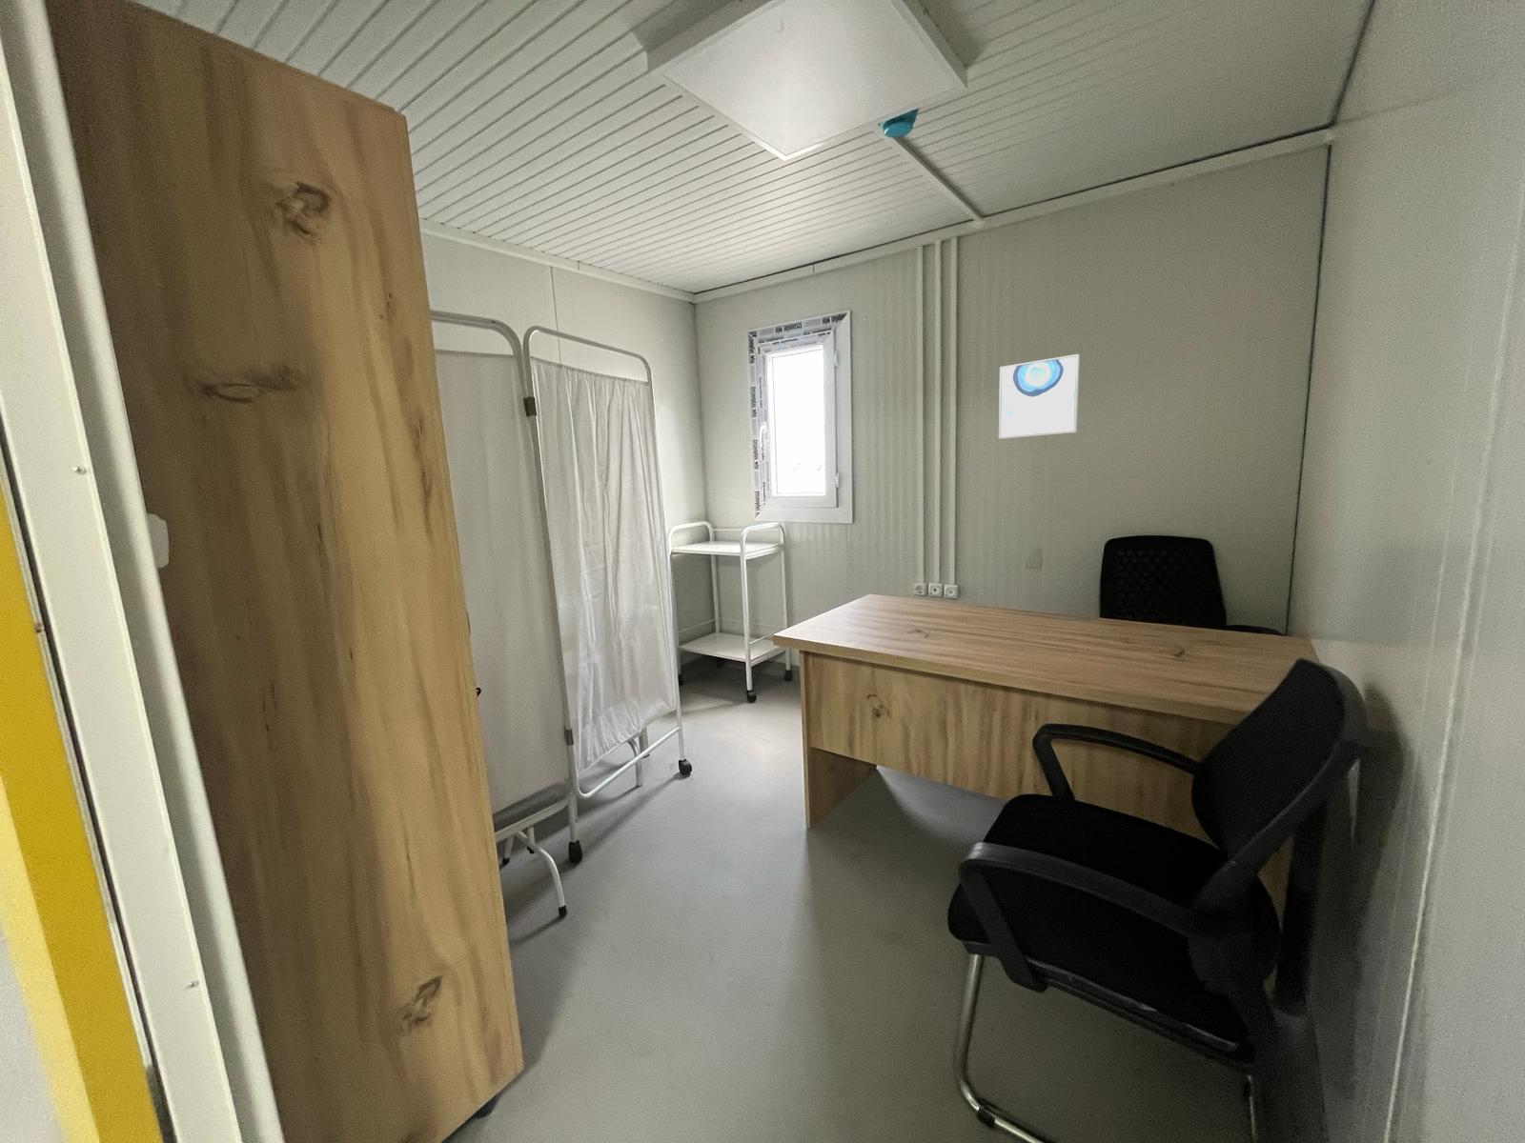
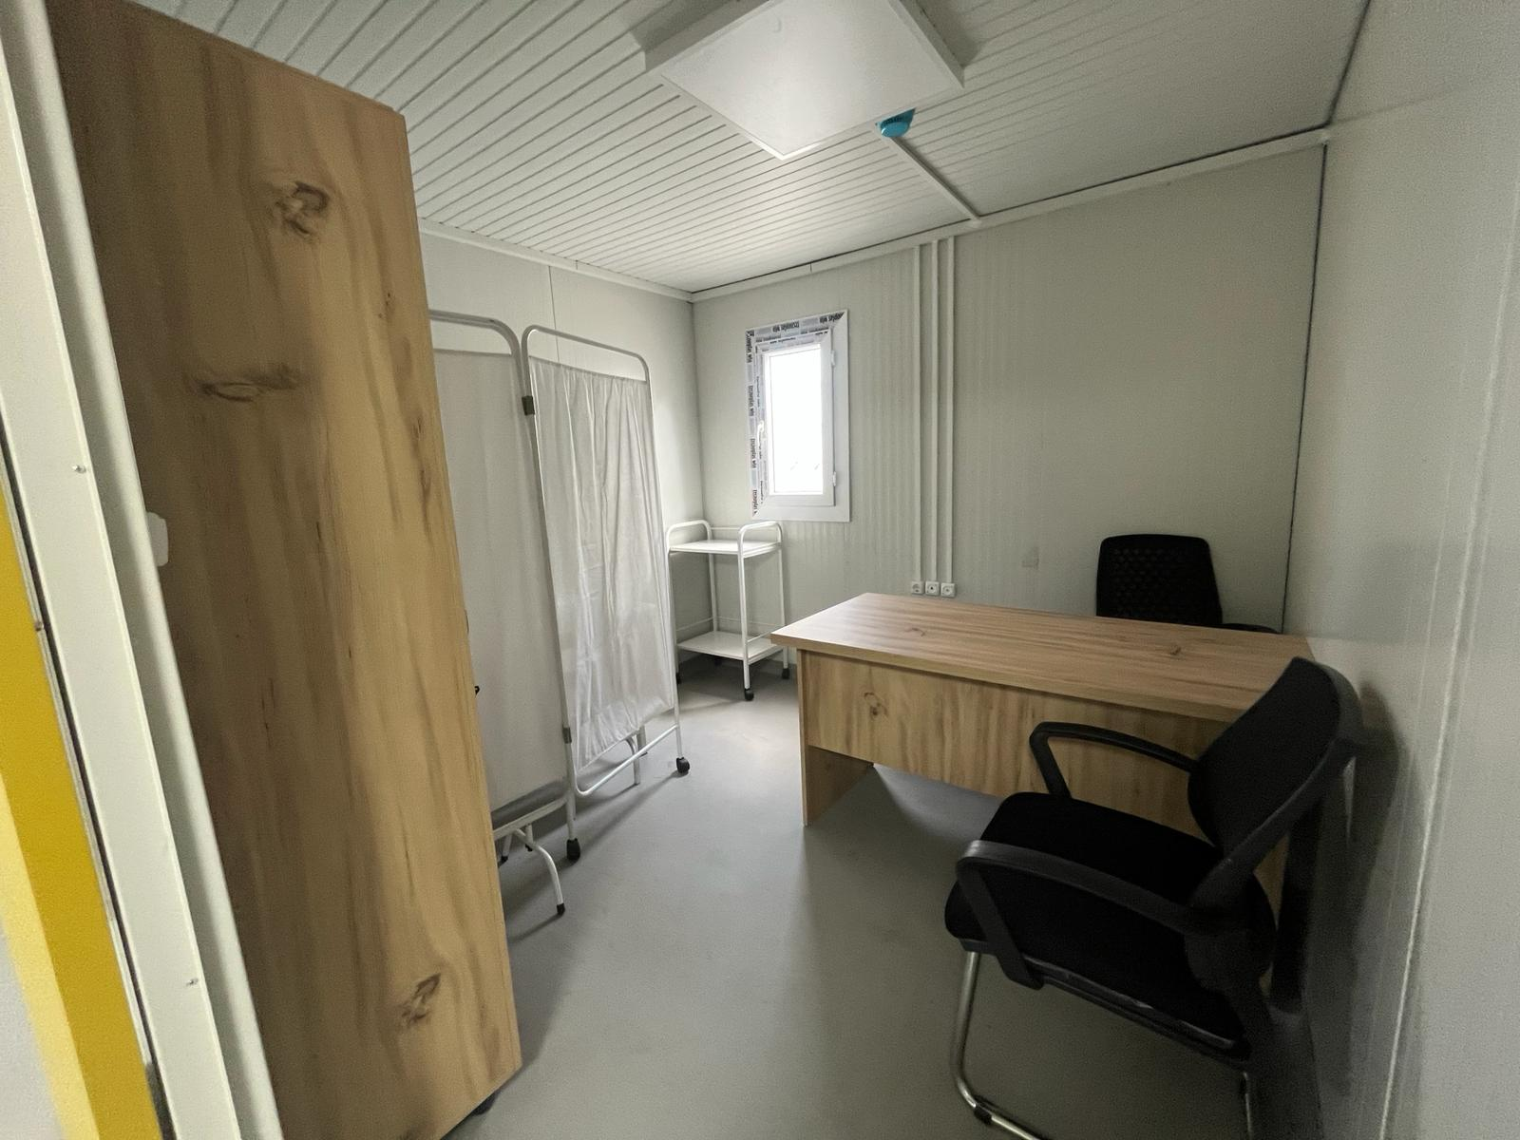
- wall art [998,353,1081,441]
